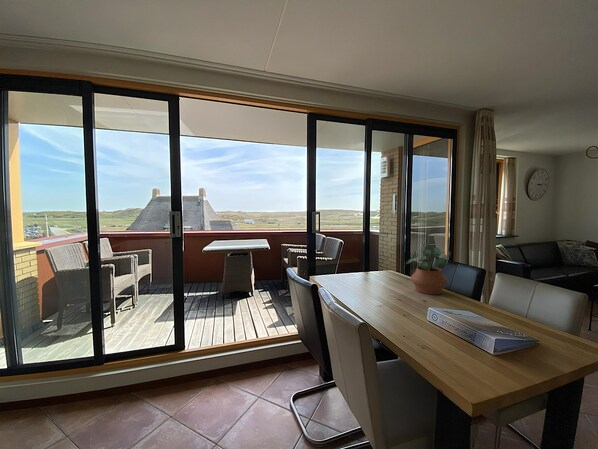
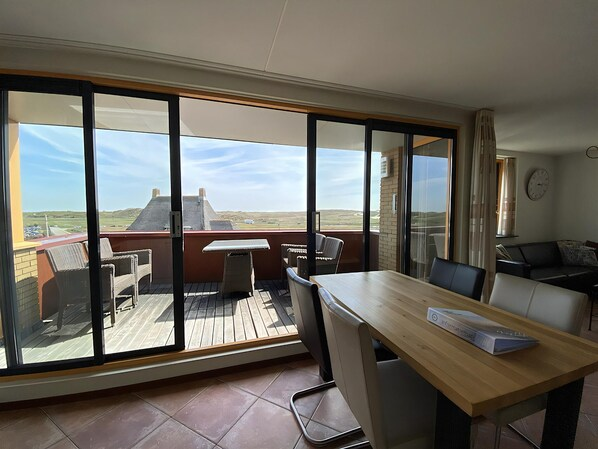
- potted plant [405,244,451,296]
